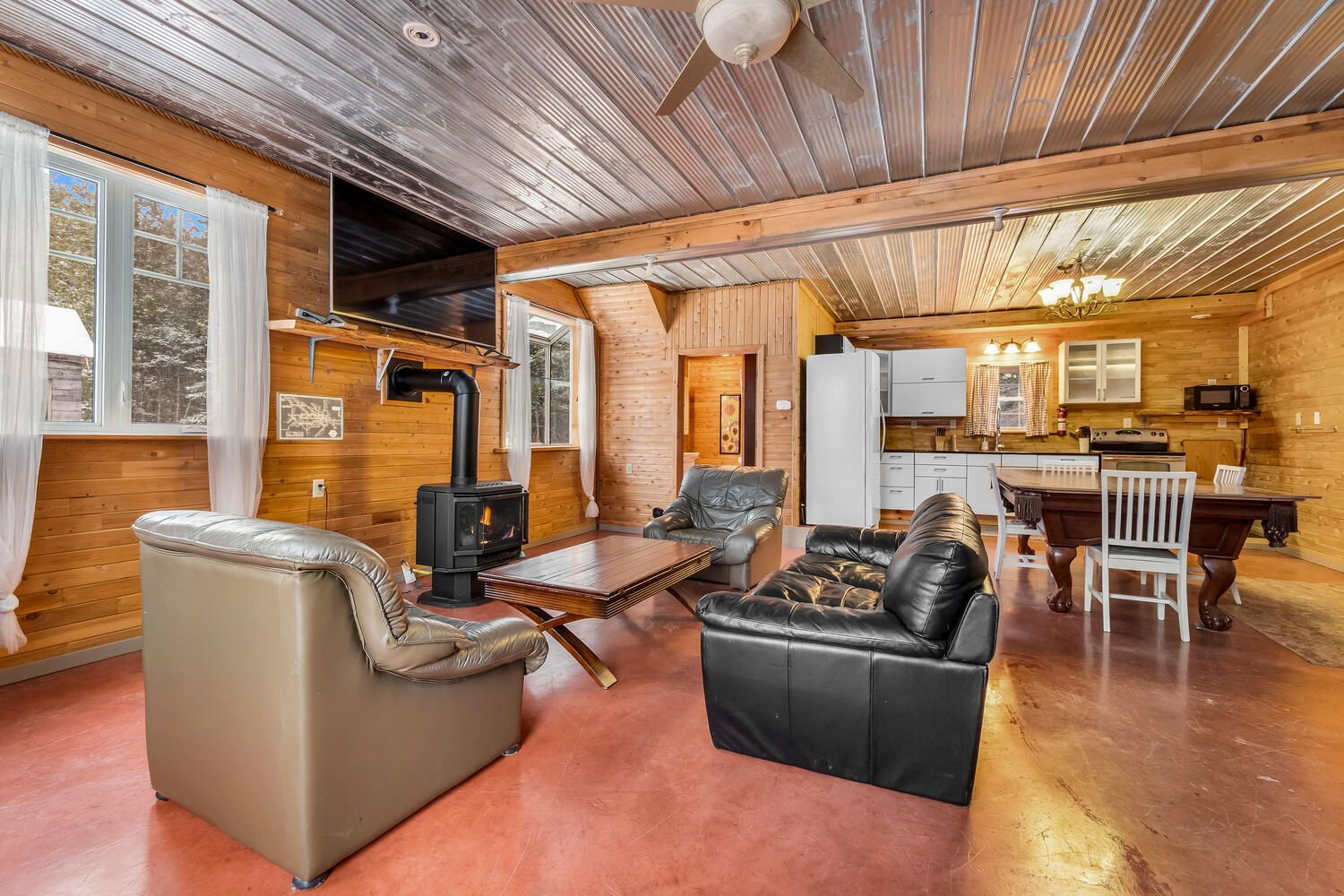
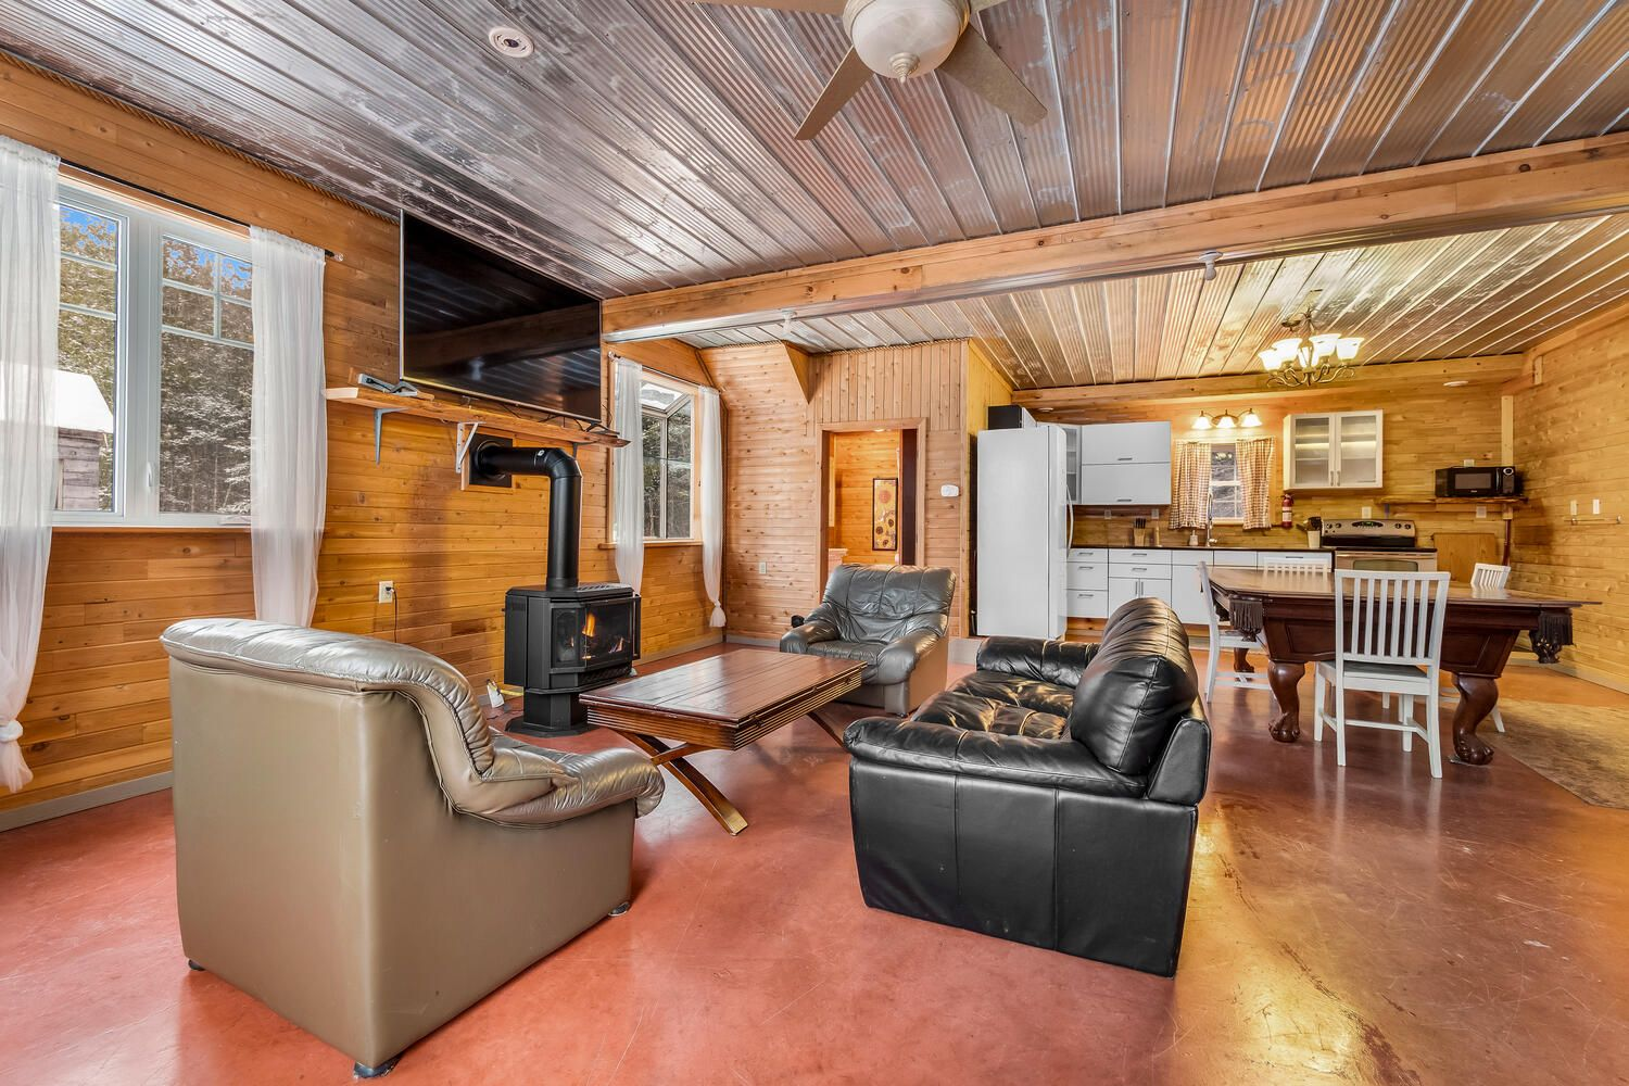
- wall art [276,392,345,442]
